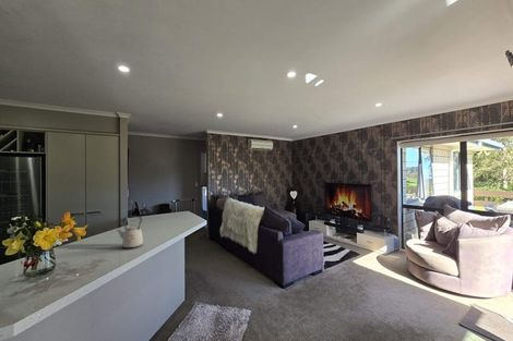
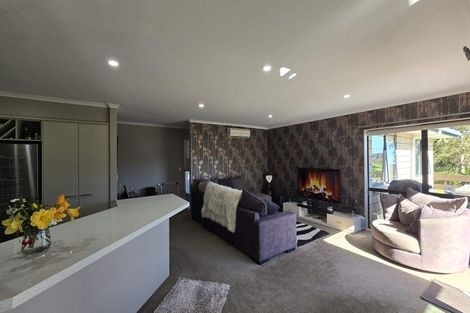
- kettle [116,215,144,249]
